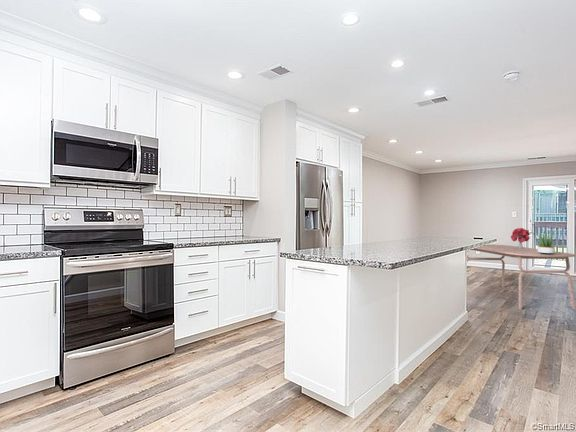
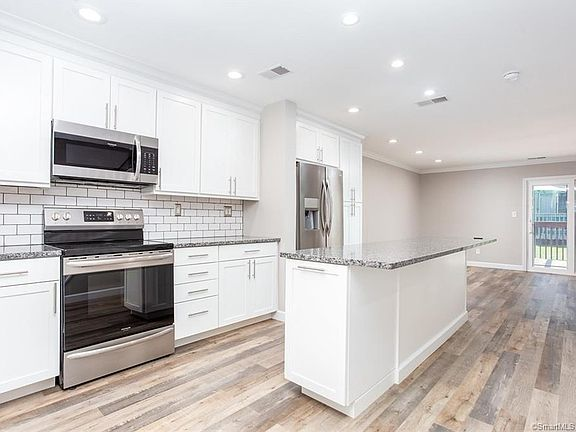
- dining table [466,243,576,310]
- potted plant [534,229,562,255]
- bouquet [510,227,531,248]
